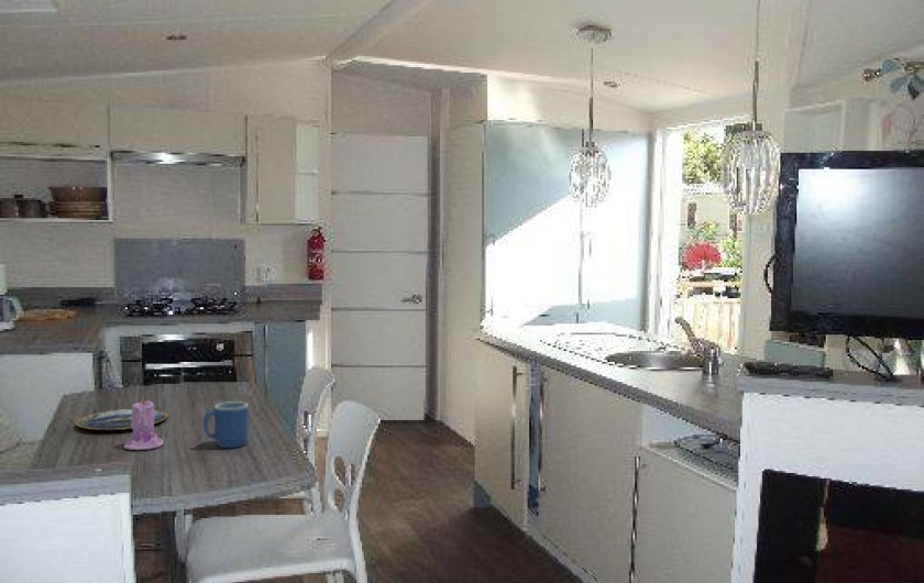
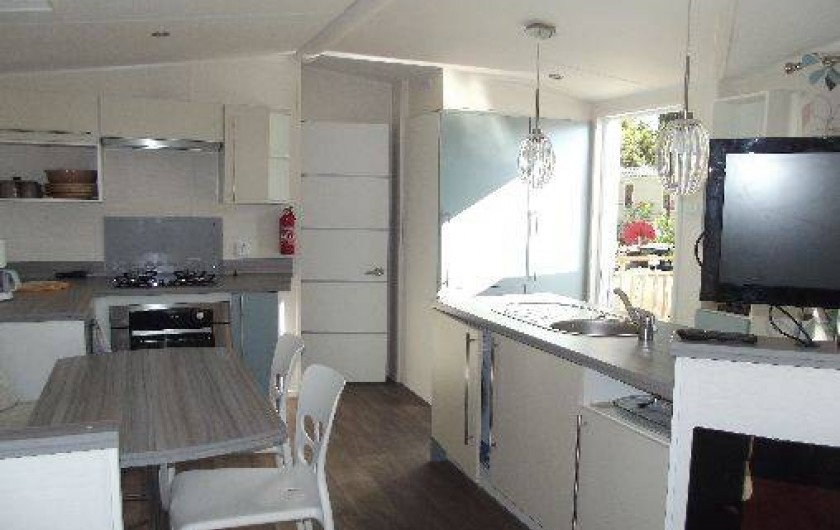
- plate [75,408,168,431]
- mug [202,400,250,449]
- candle [123,395,165,451]
